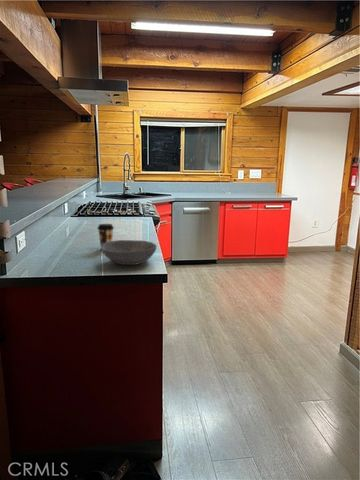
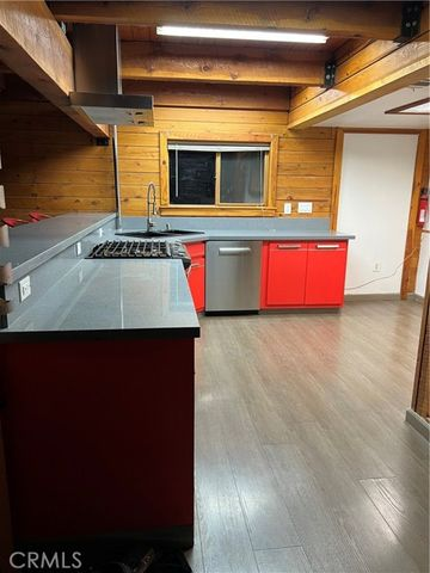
- coffee cup [96,223,115,246]
- bowl [100,239,158,266]
